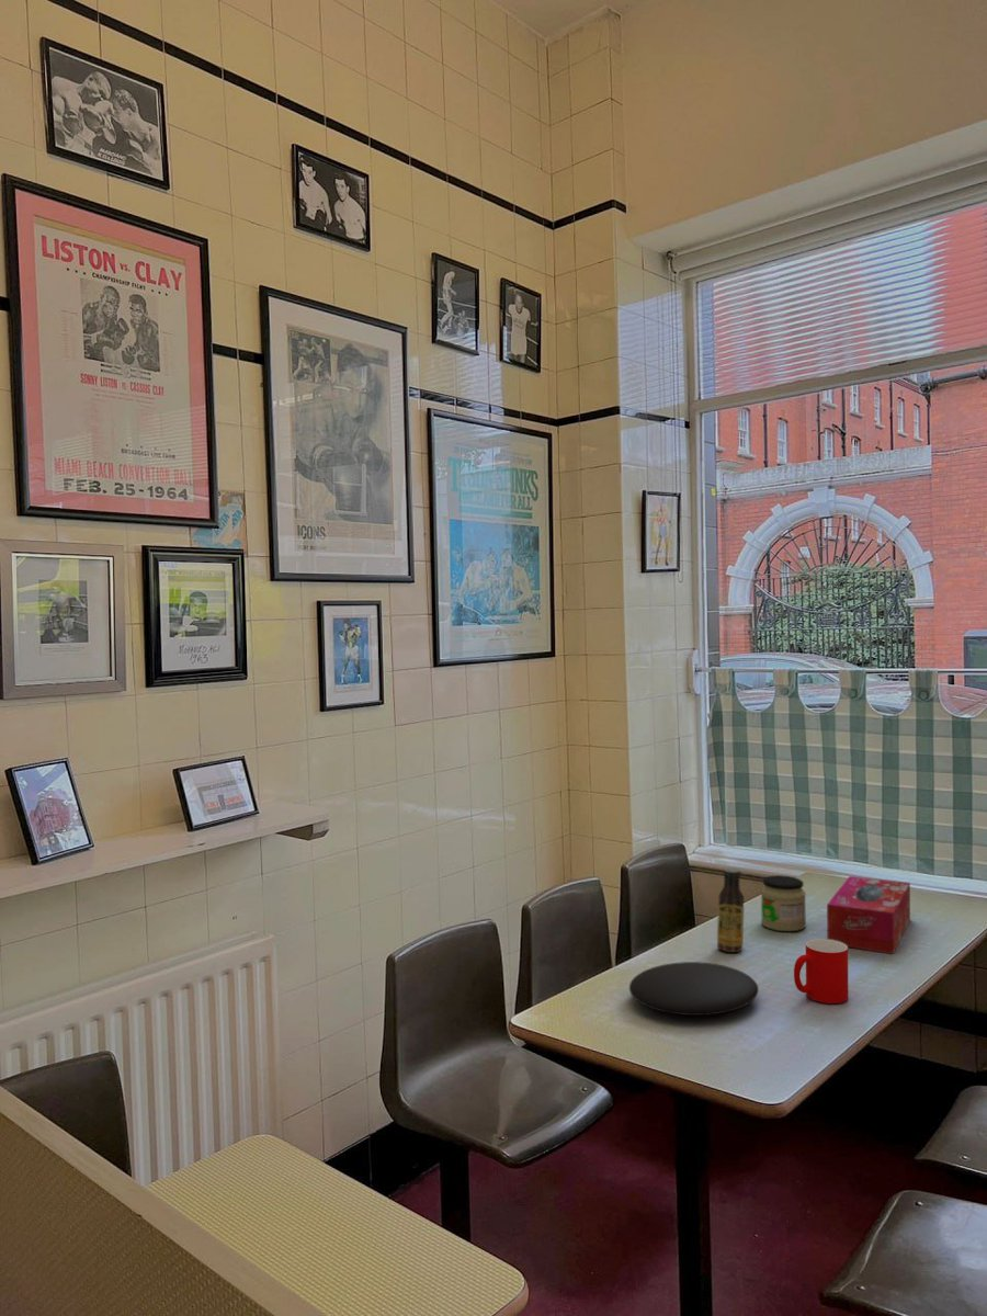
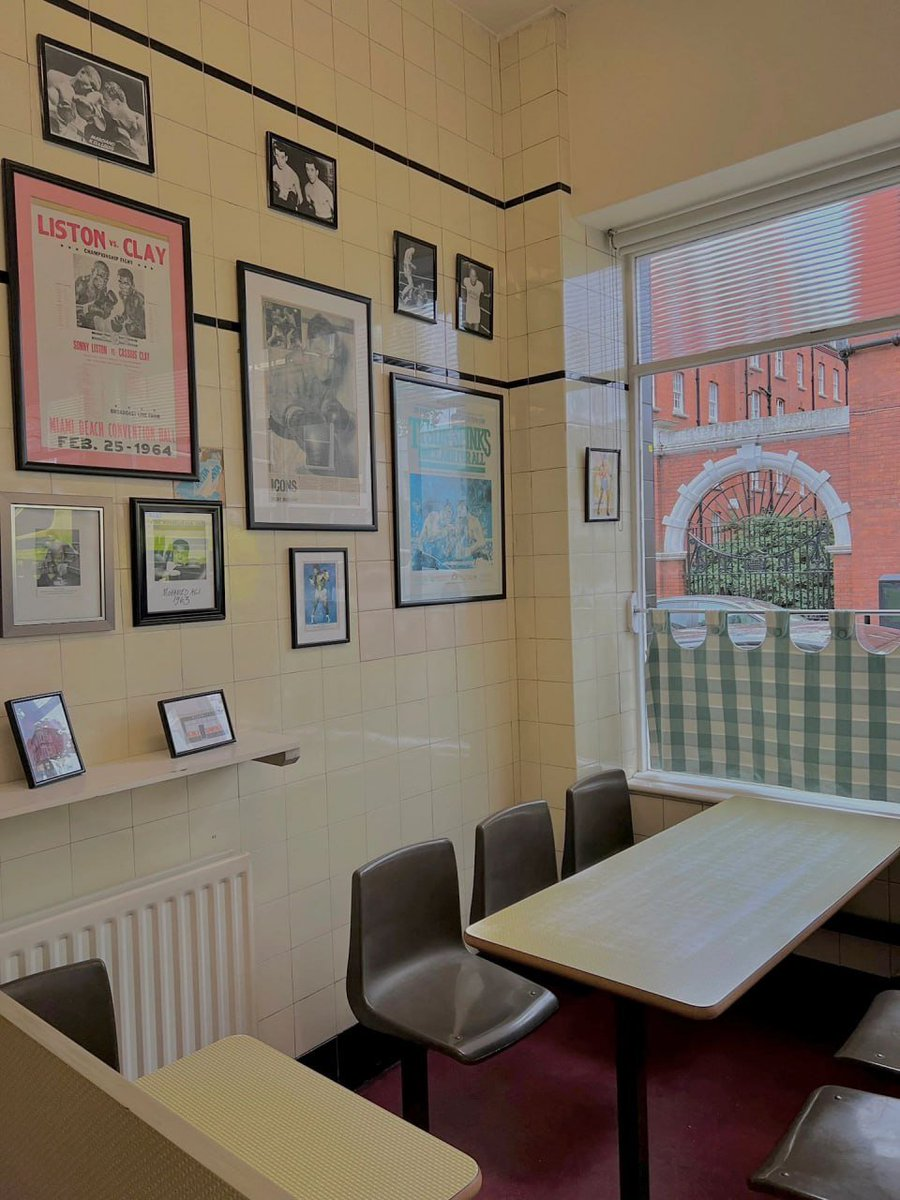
- plate [628,961,759,1017]
- jar [760,874,807,932]
- tissue box [826,875,911,955]
- sauce bottle [716,866,745,953]
- cup [793,938,849,1005]
